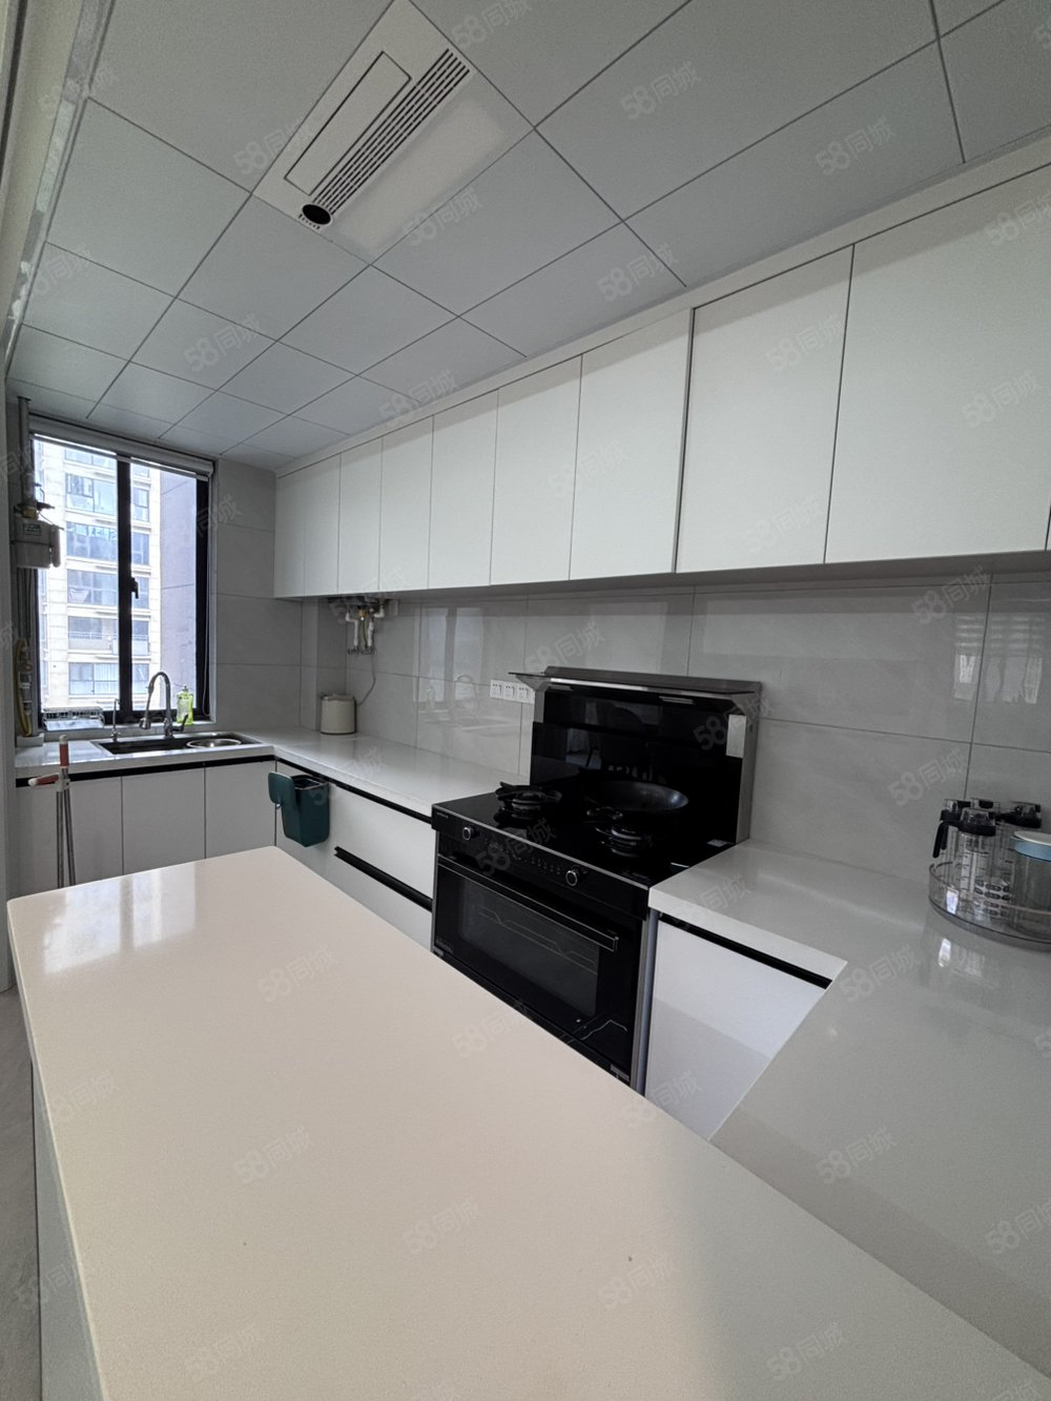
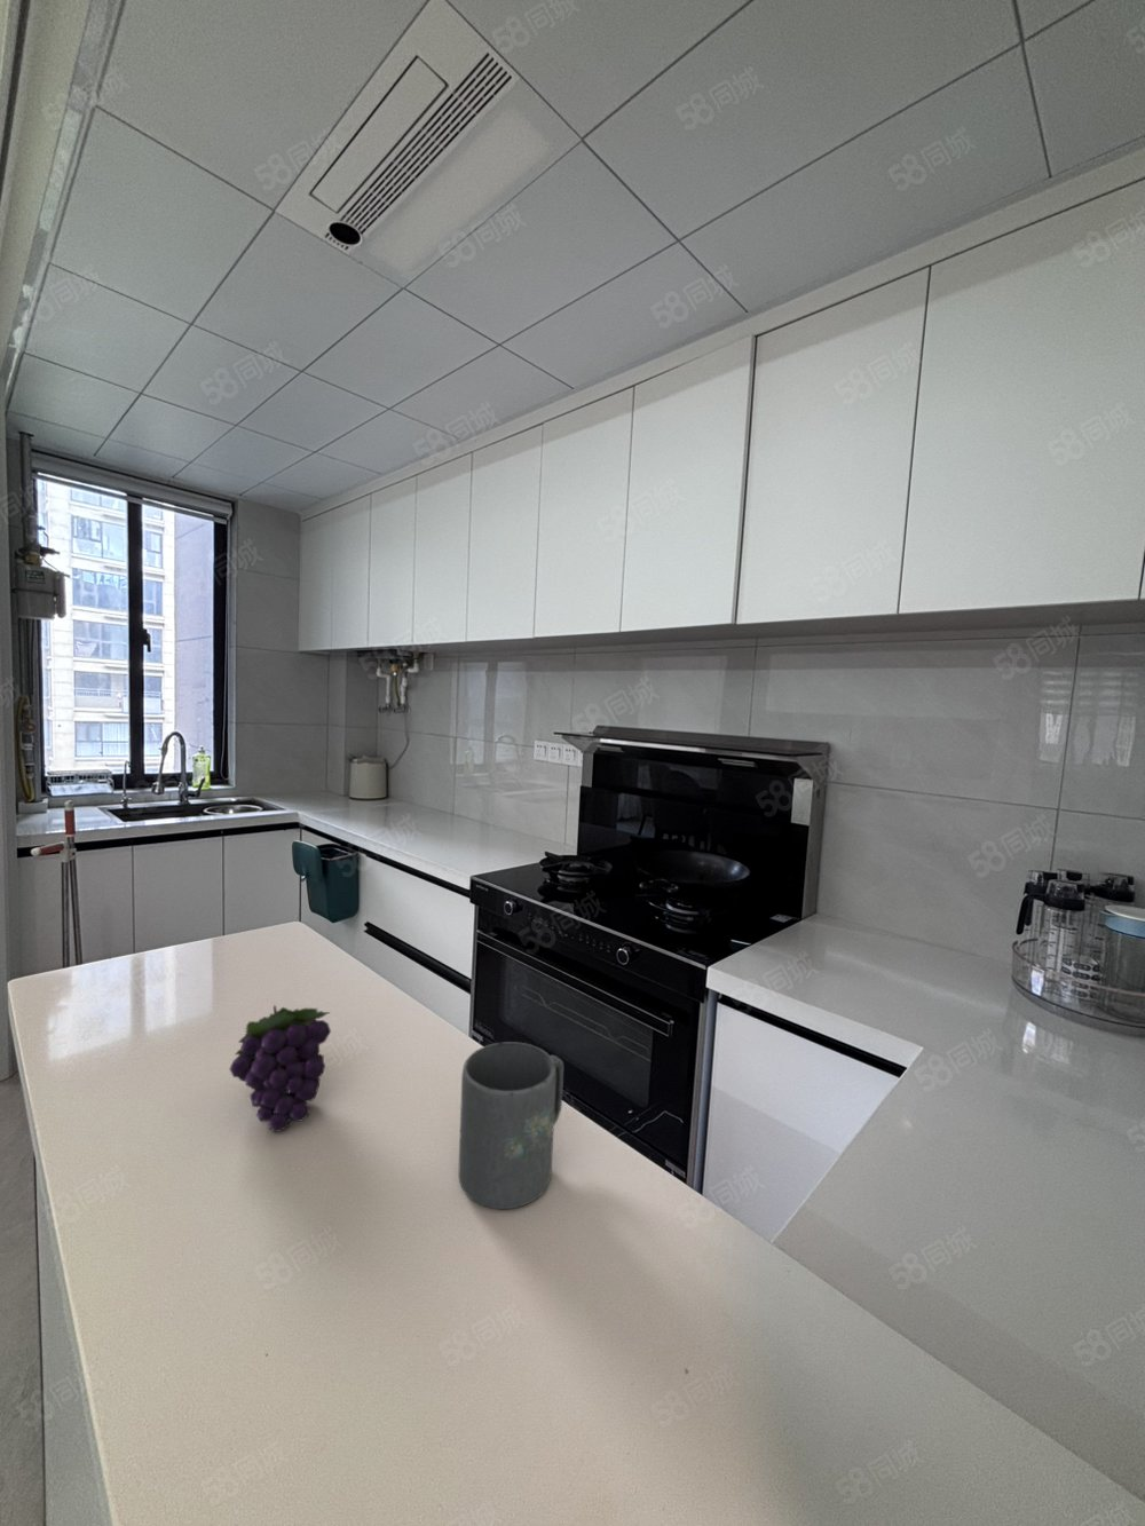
+ mug [458,1040,564,1210]
+ fruit [227,1004,332,1133]
